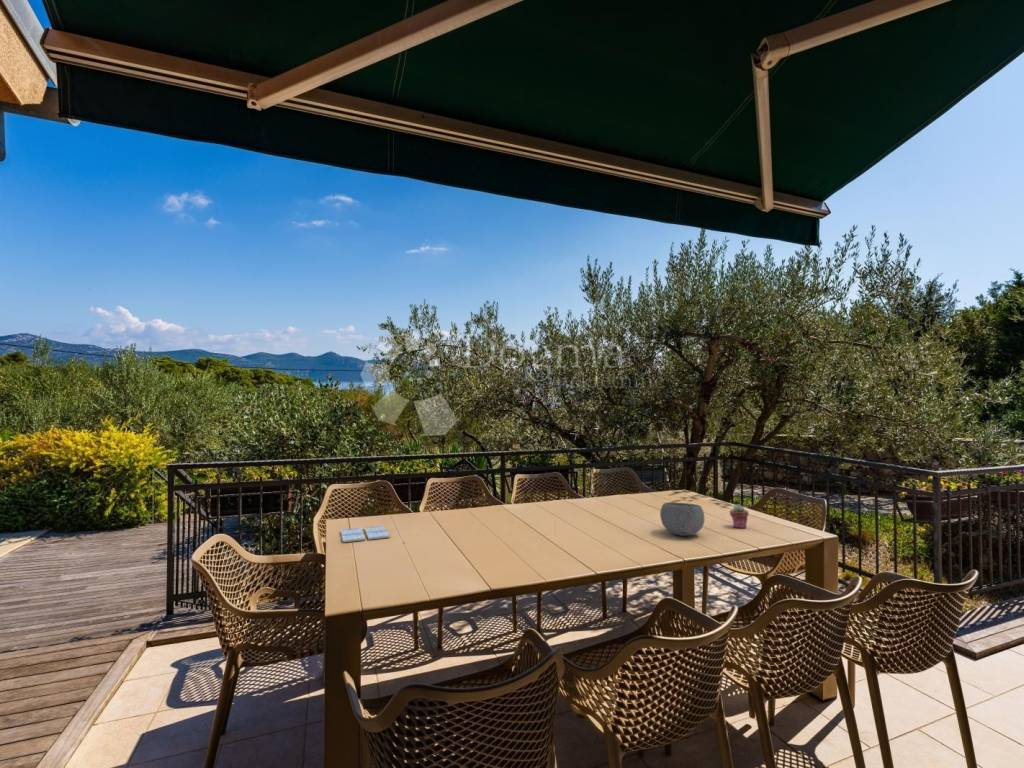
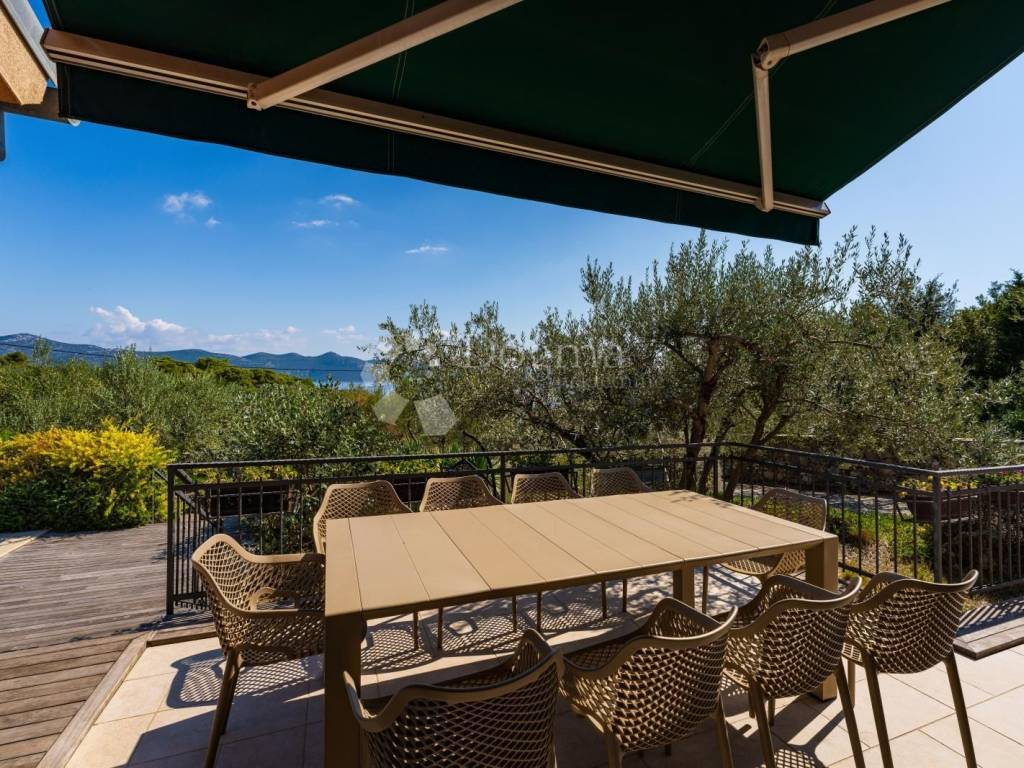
- bowl [659,501,705,537]
- potted succulent [729,503,749,529]
- drink coaster [339,525,391,543]
